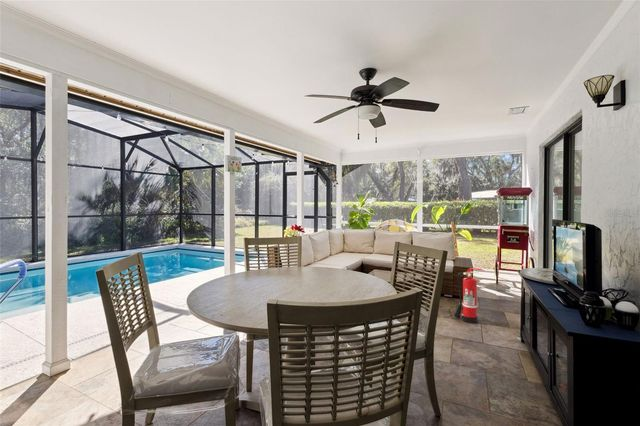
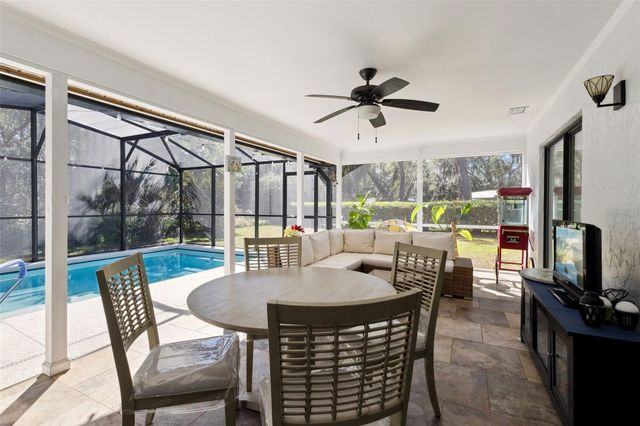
- fire extinguisher [453,267,485,324]
